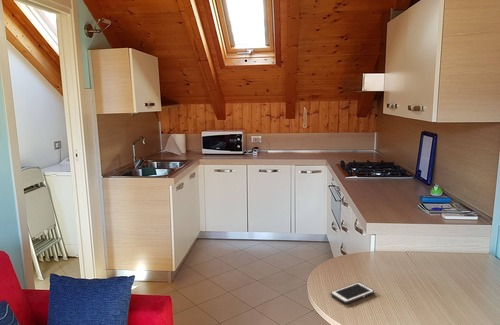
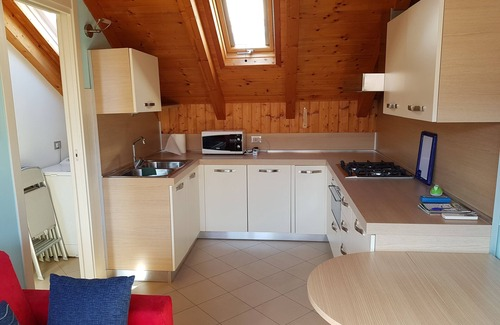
- cell phone [330,281,375,305]
